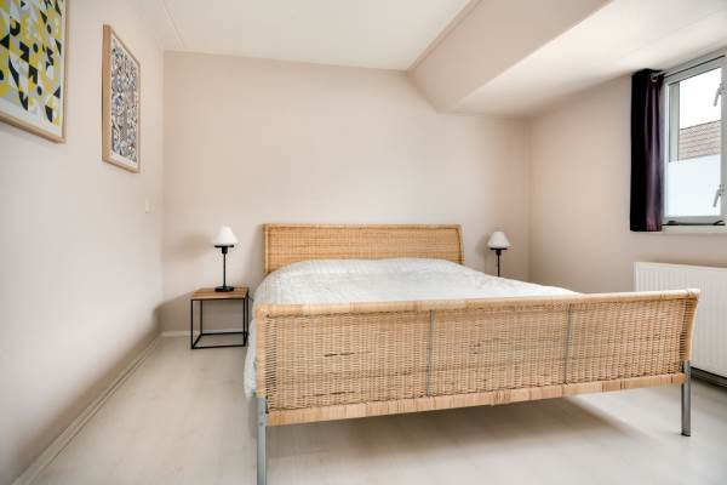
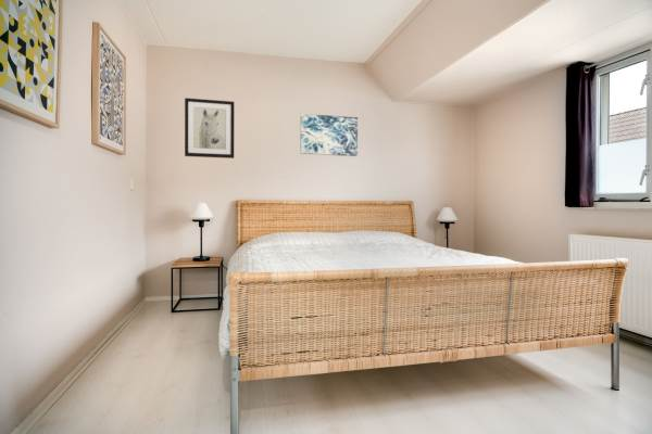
+ wall art [299,113,359,157]
+ wall art [184,97,235,159]
